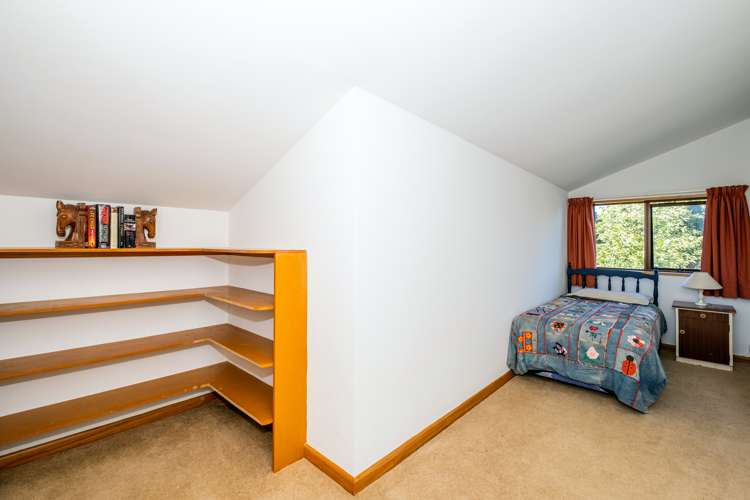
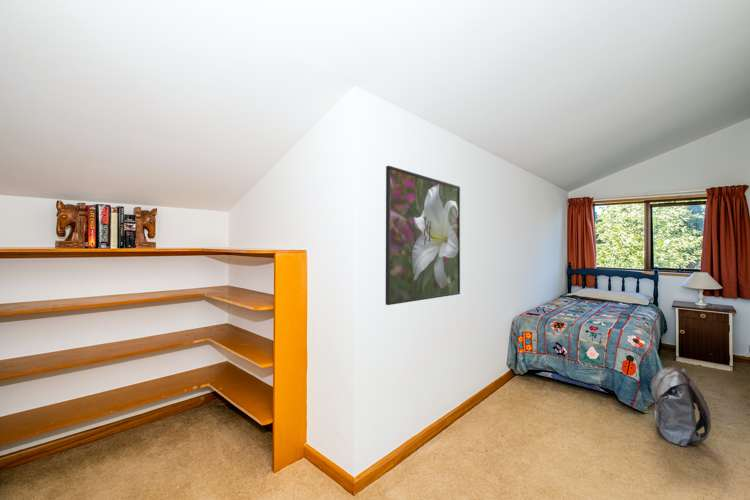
+ backpack [649,366,712,448]
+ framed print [385,165,461,306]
